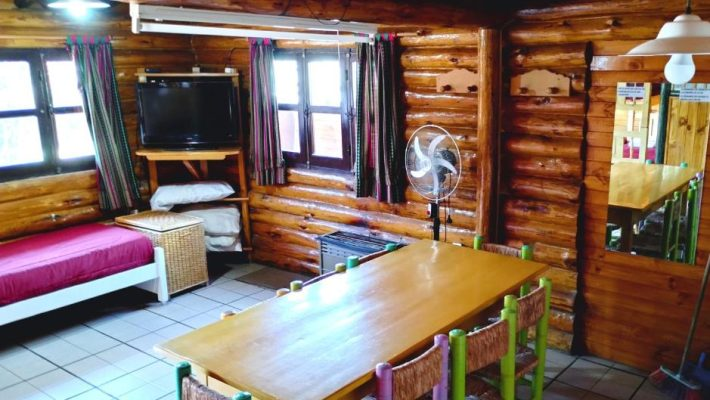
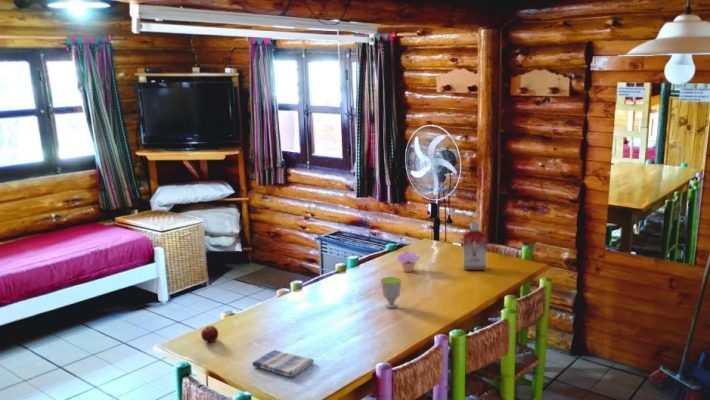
+ cup [380,276,402,309]
+ succulent plant [396,250,421,273]
+ bottle [462,221,488,271]
+ fruit [200,325,219,343]
+ dish towel [252,349,315,378]
